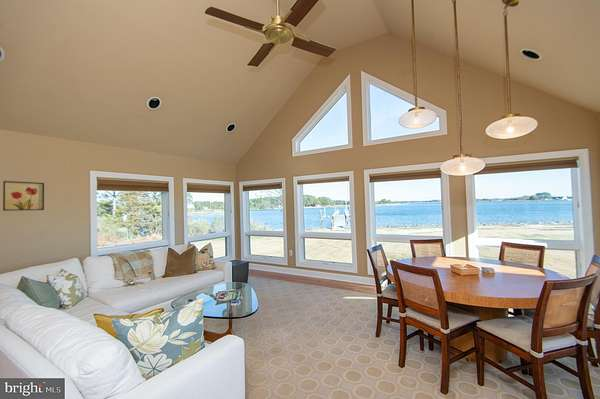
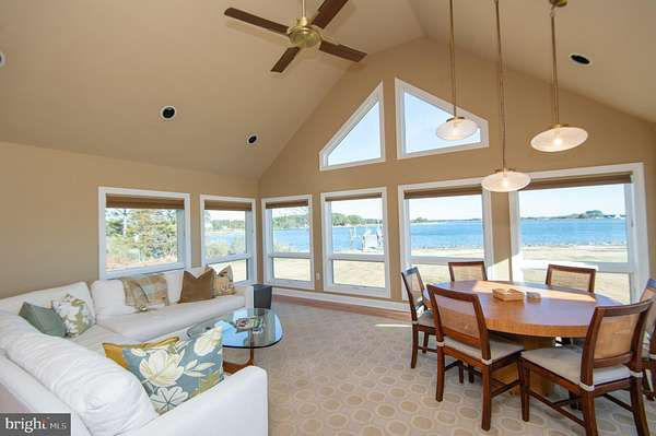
- wall art [2,180,45,212]
